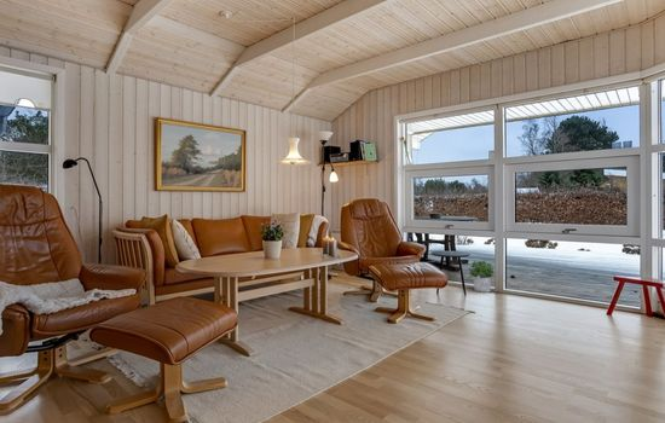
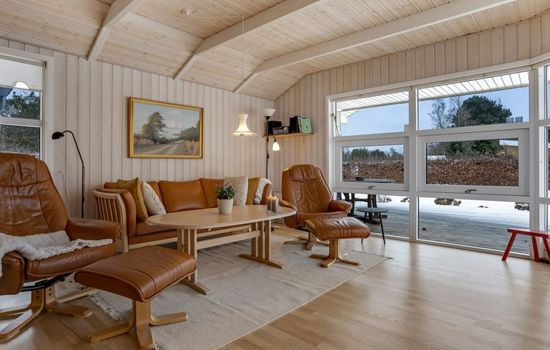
- potted plant [468,260,496,294]
